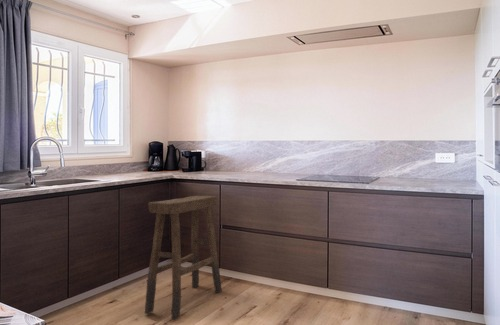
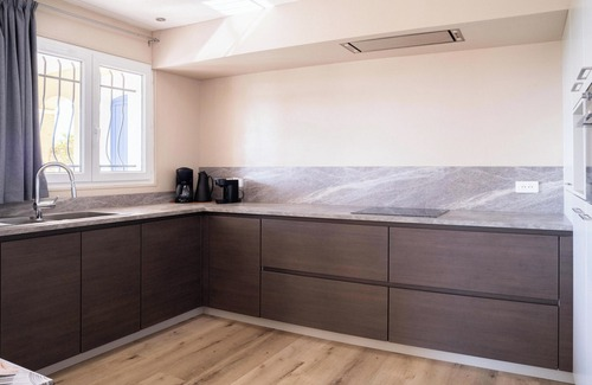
- stool [144,195,223,321]
